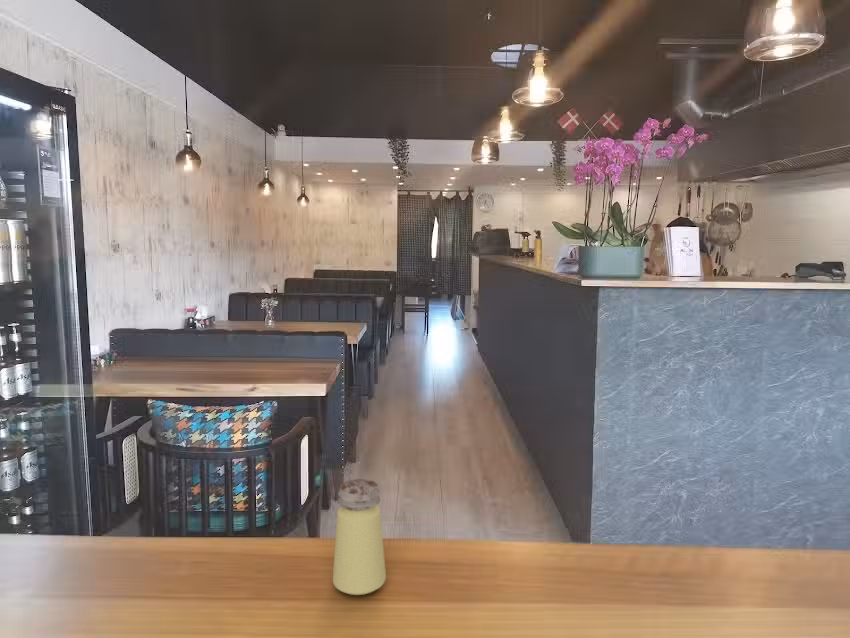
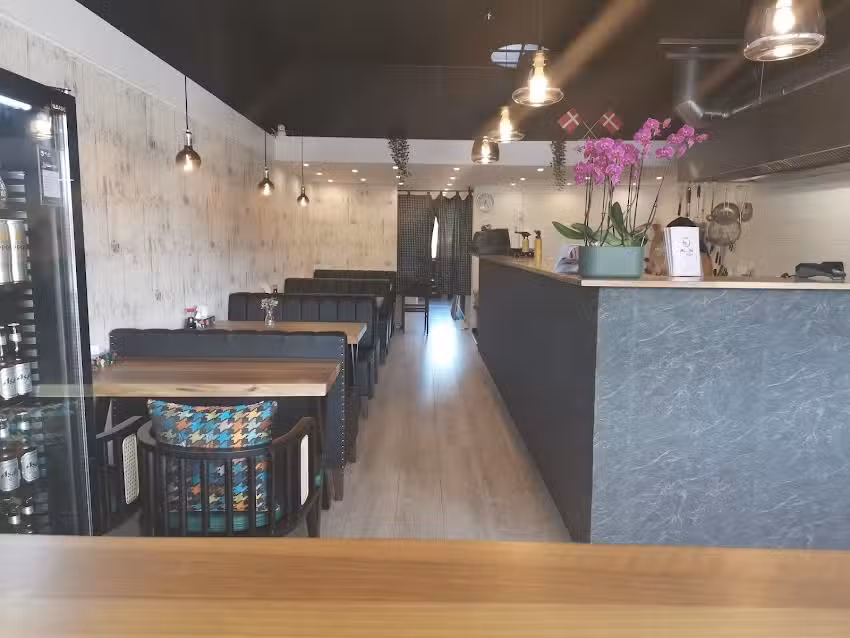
- saltshaker [332,478,387,596]
